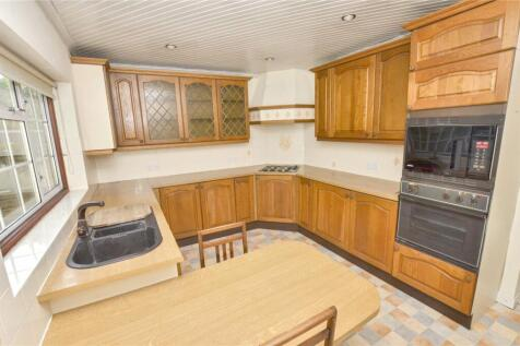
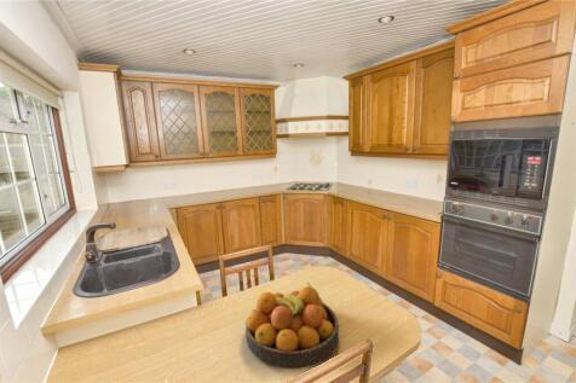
+ fruit bowl [244,282,340,370]
